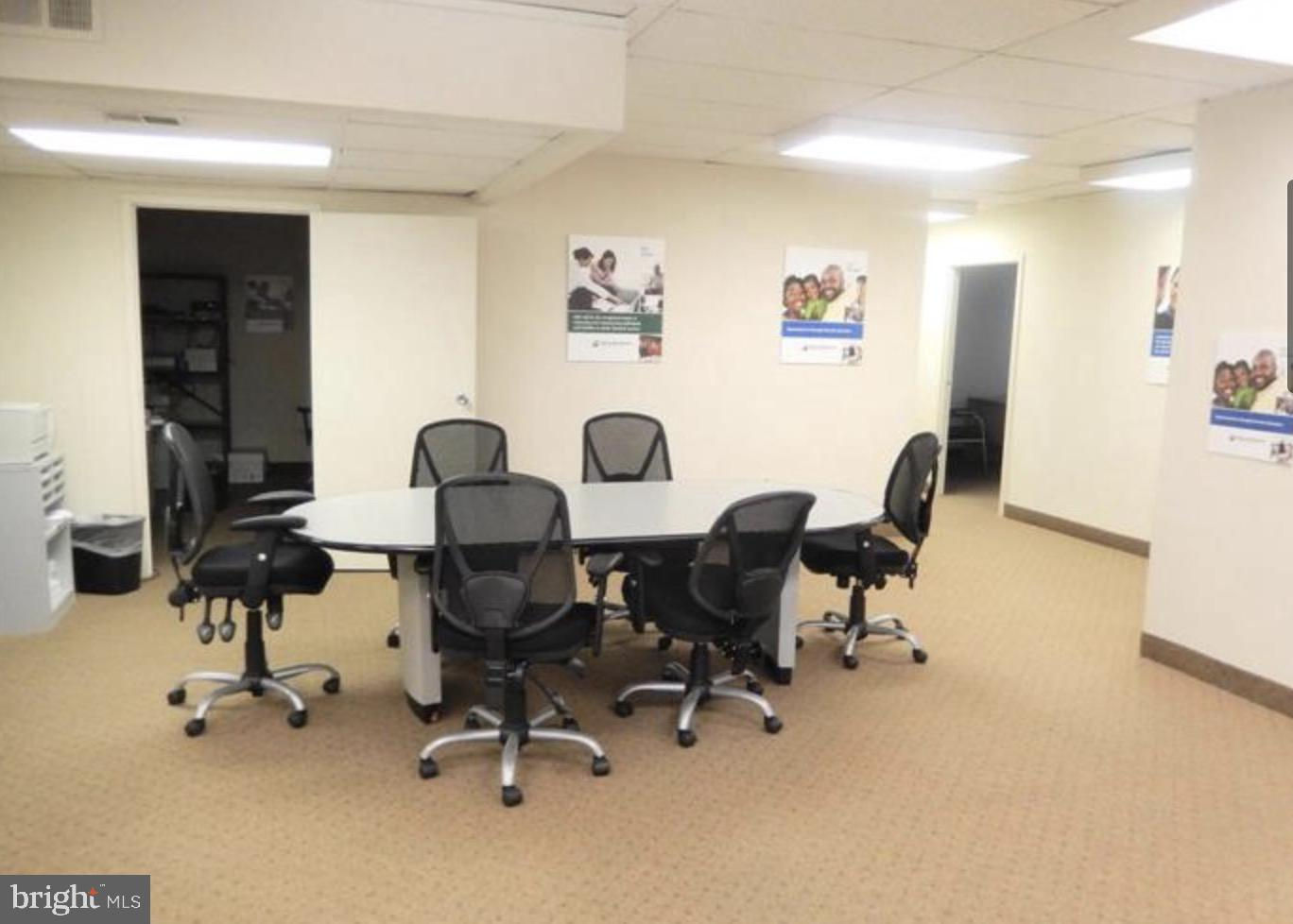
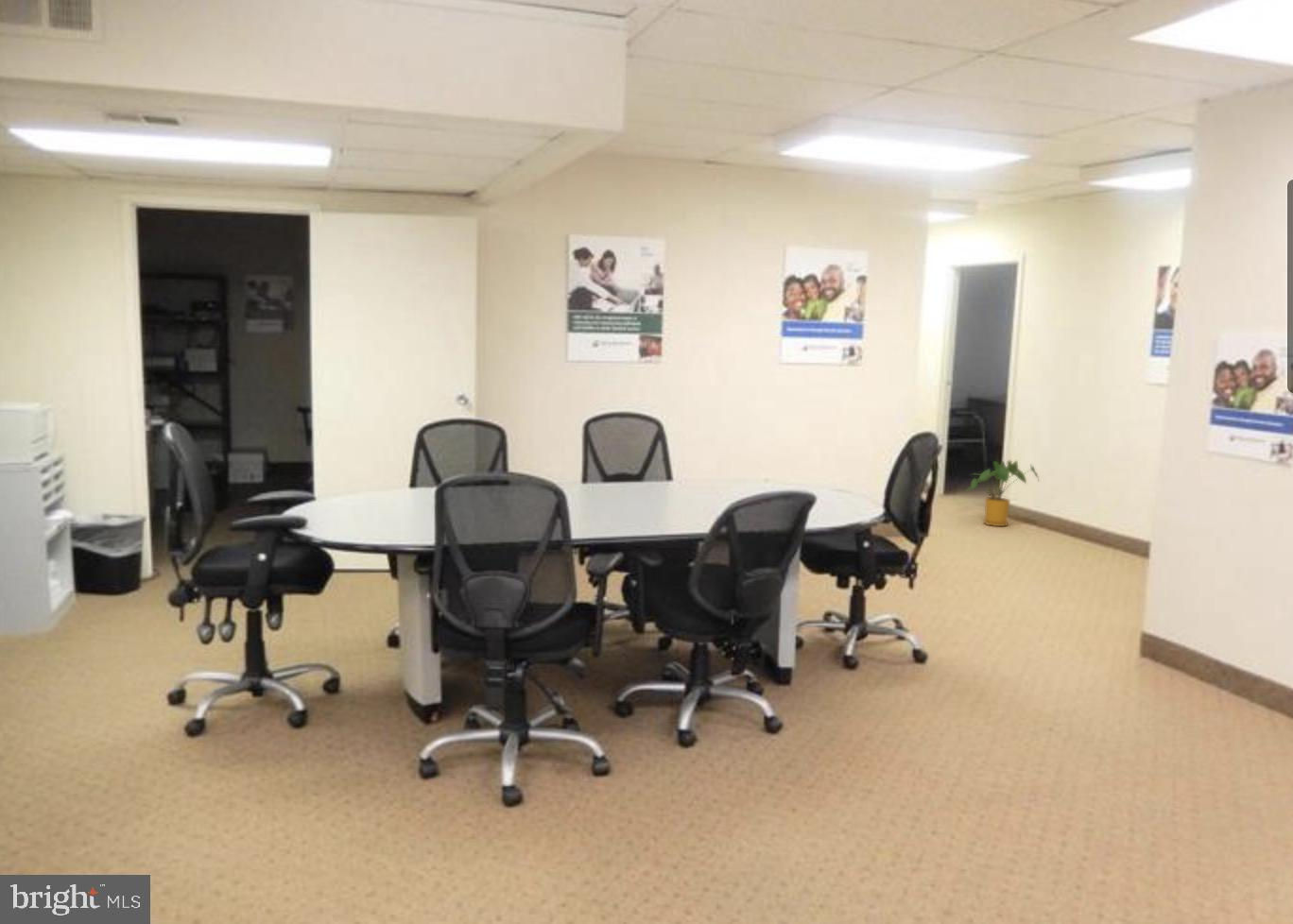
+ house plant [966,459,1041,527]
